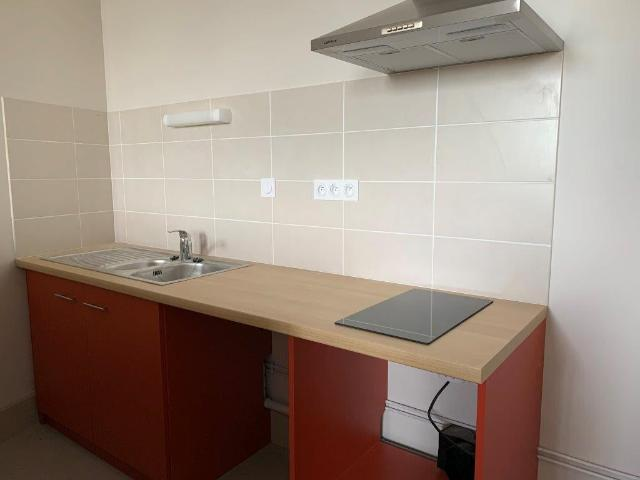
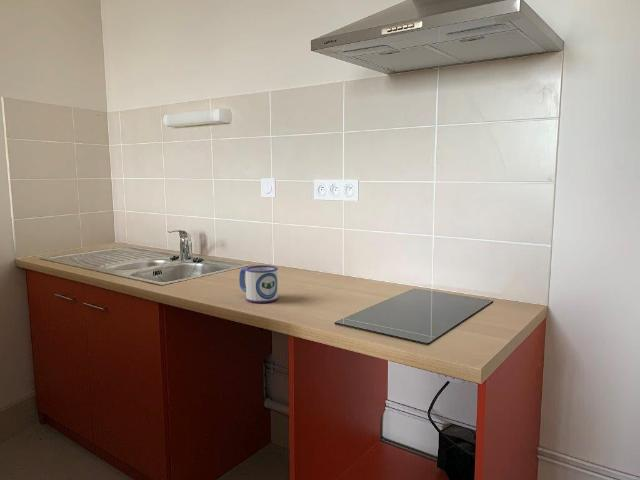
+ mug [238,264,279,304]
